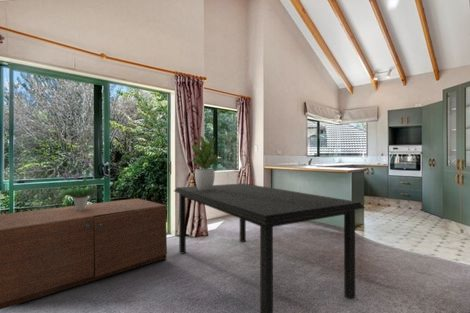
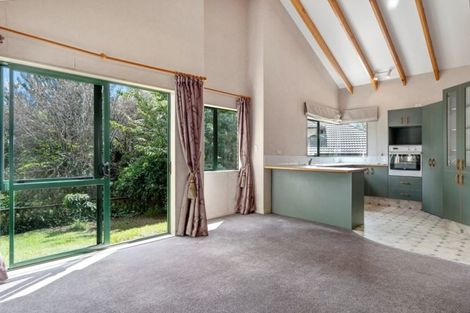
- potted plant [189,135,220,191]
- dining table [173,182,366,313]
- storage trunk [0,197,168,310]
- potted plant [58,159,101,210]
